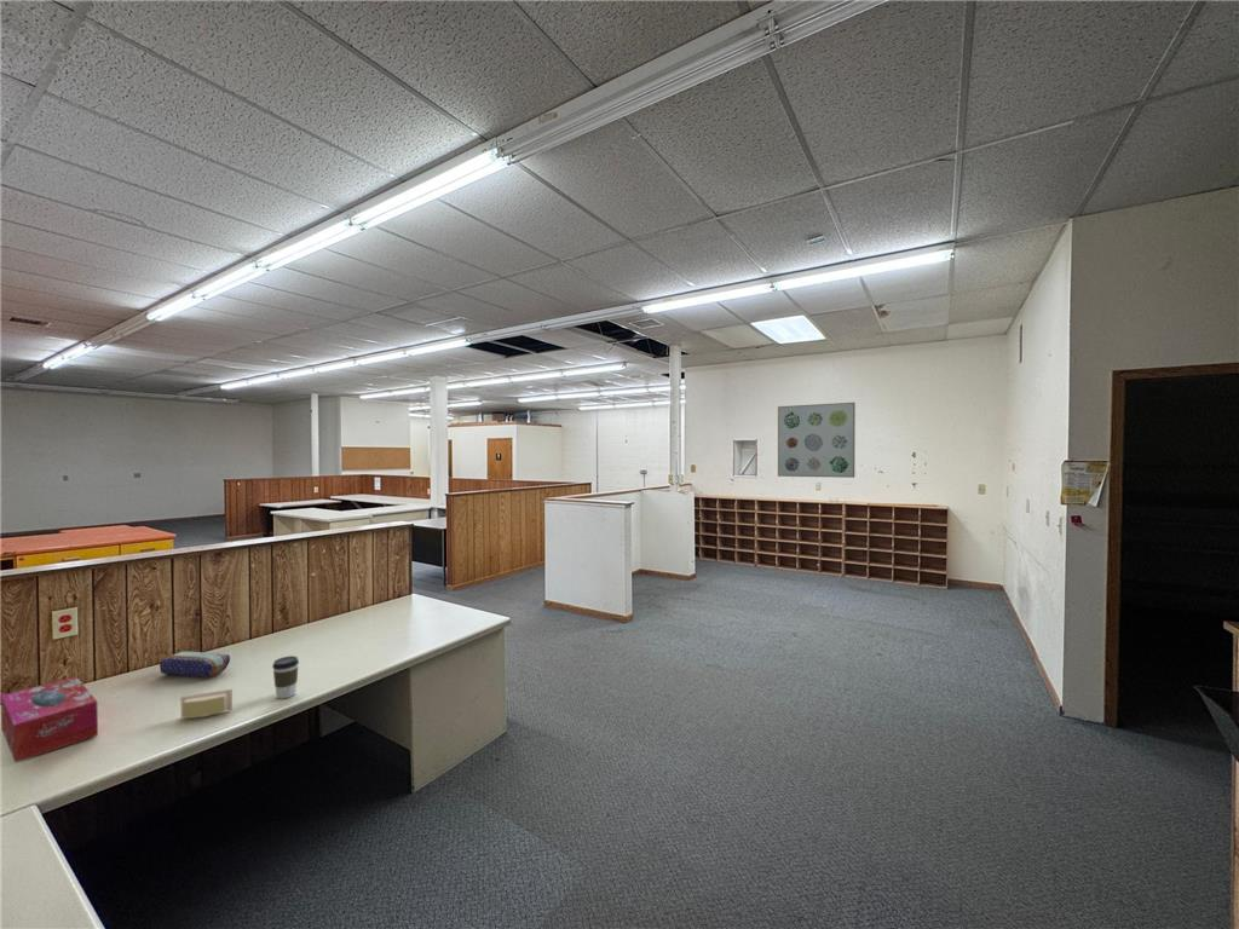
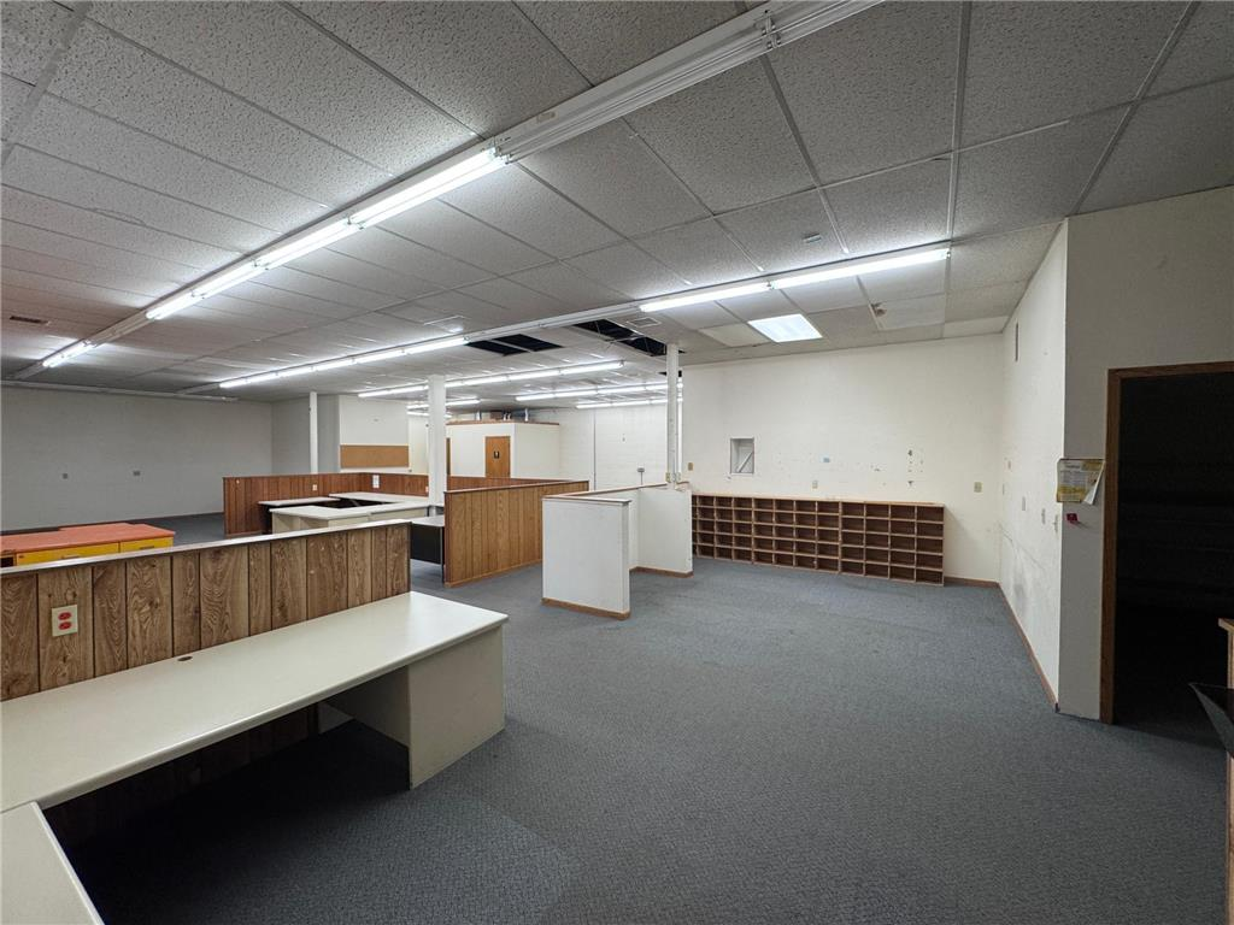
- pencil case [159,650,231,677]
- tissue box [0,675,99,763]
- coffee cup [271,654,300,700]
- sticky notes [180,688,234,720]
- wall art [777,402,857,479]
